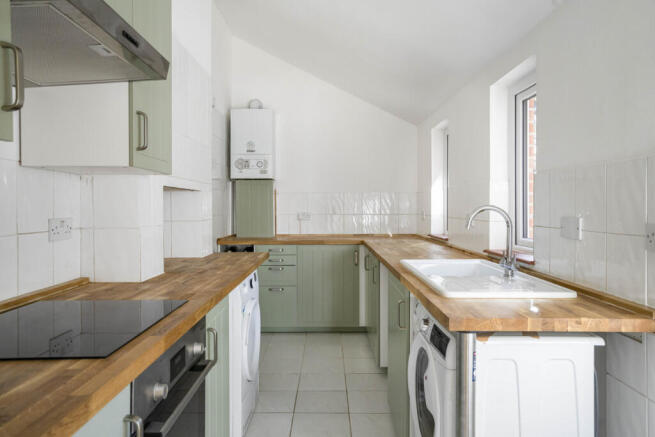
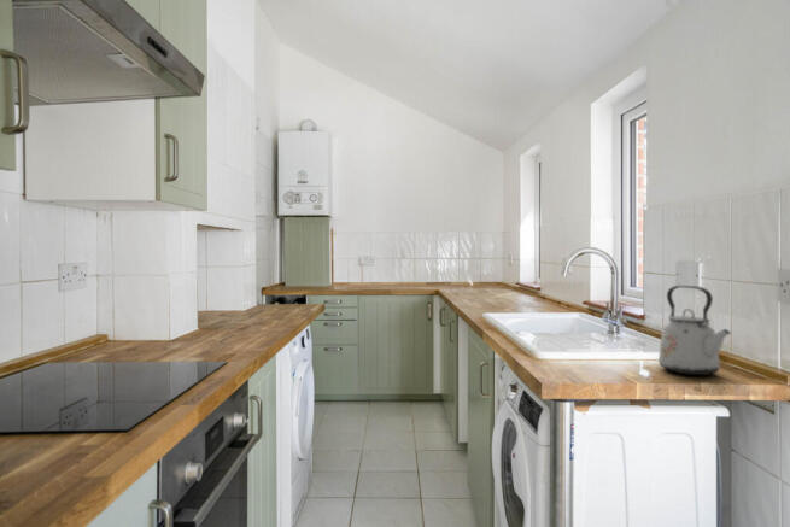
+ kettle [657,285,732,376]
